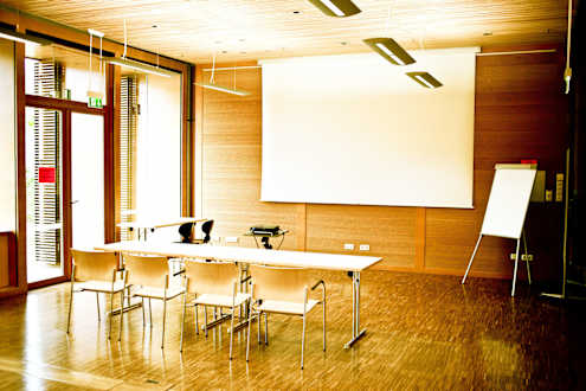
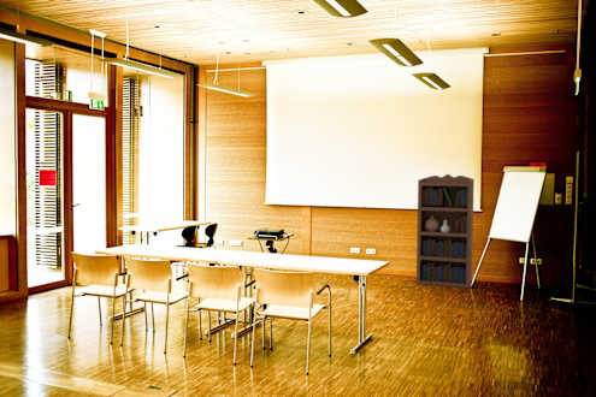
+ bookcase [415,173,476,289]
